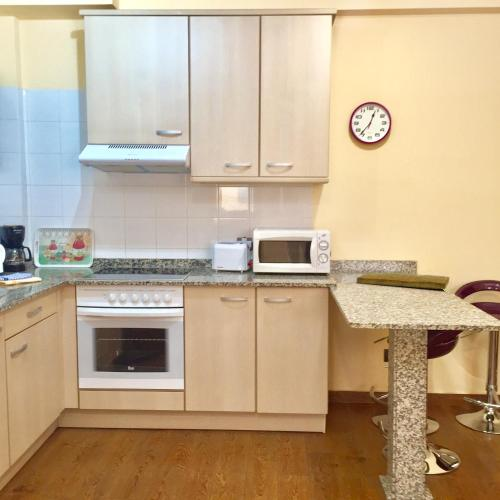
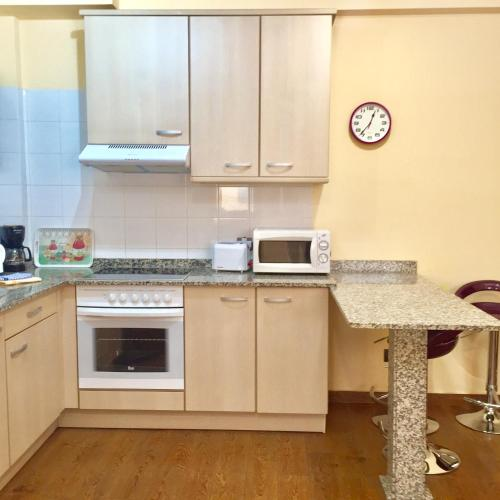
- cutting board [356,272,450,290]
